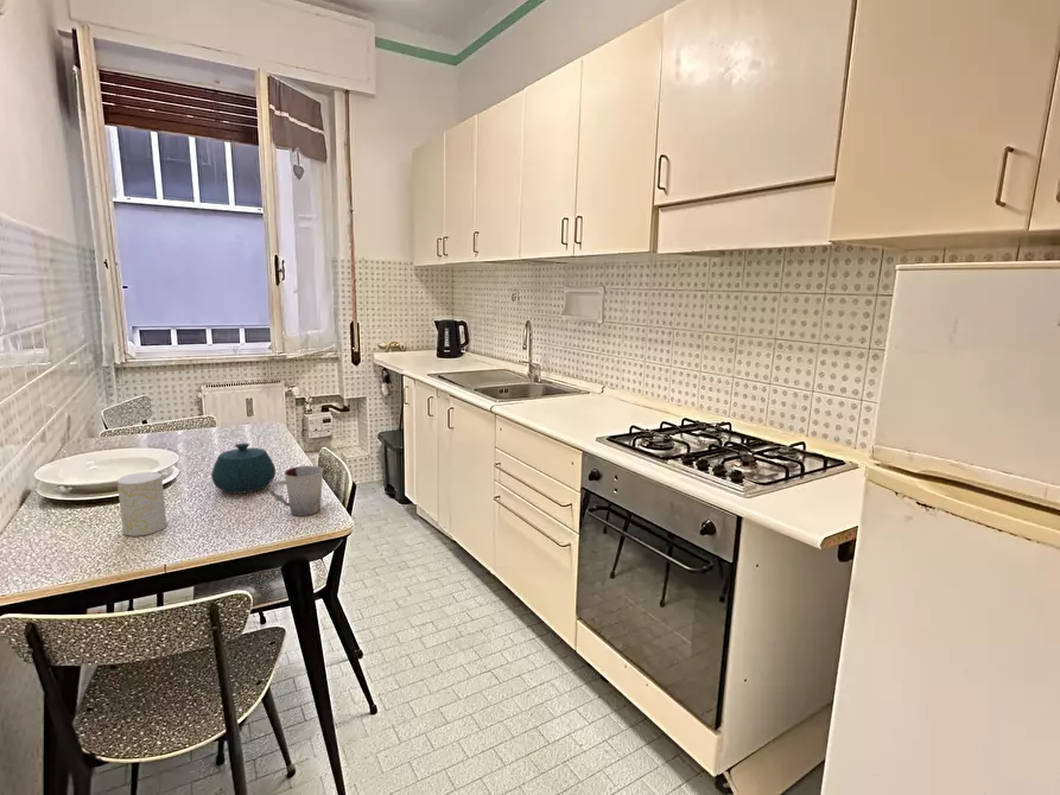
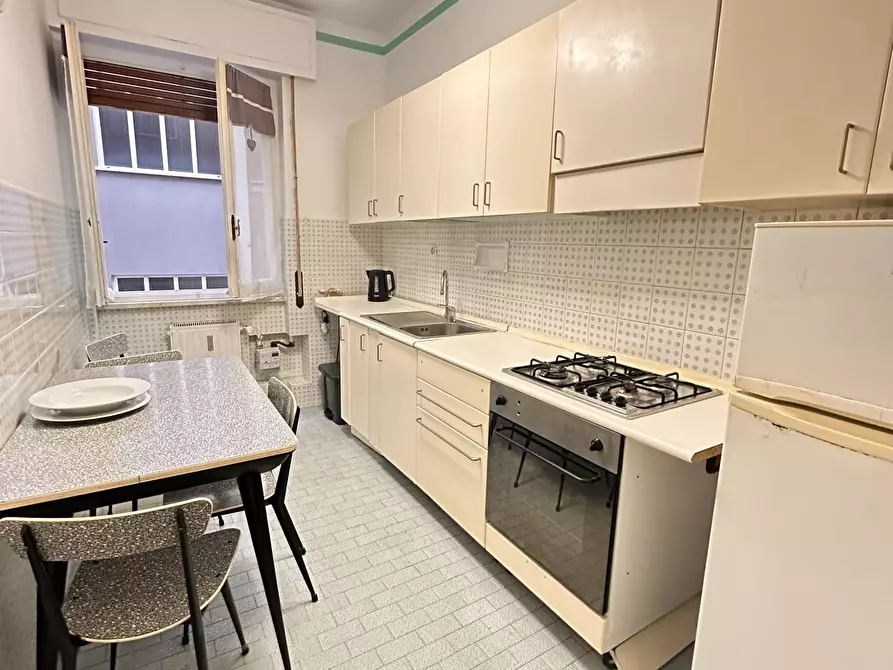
- cup [116,471,167,538]
- cup [268,465,324,517]
- teapot [210,443,277,495]
